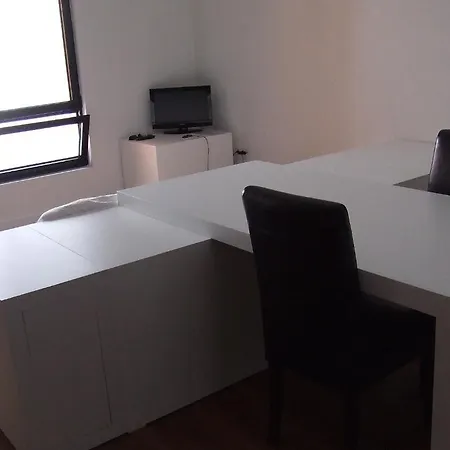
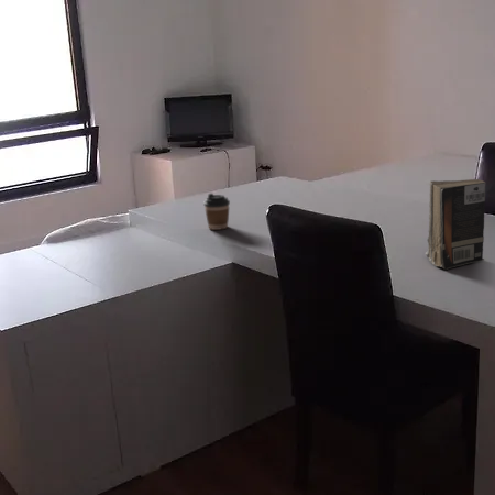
+ coffee cup [202,193,231,231]
+ book [425,178,487,271]
